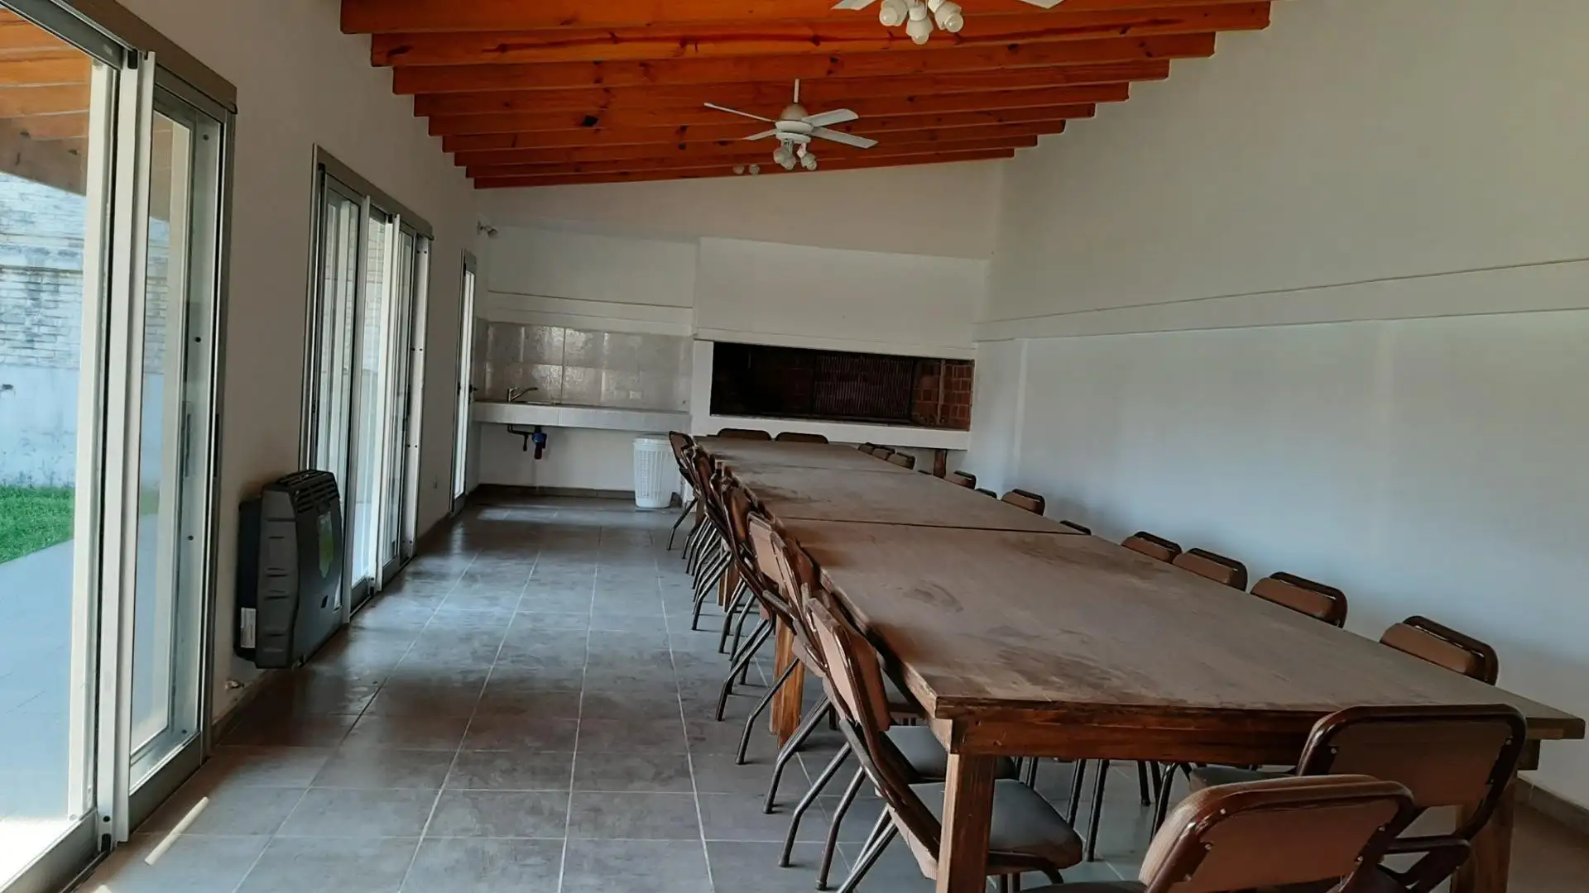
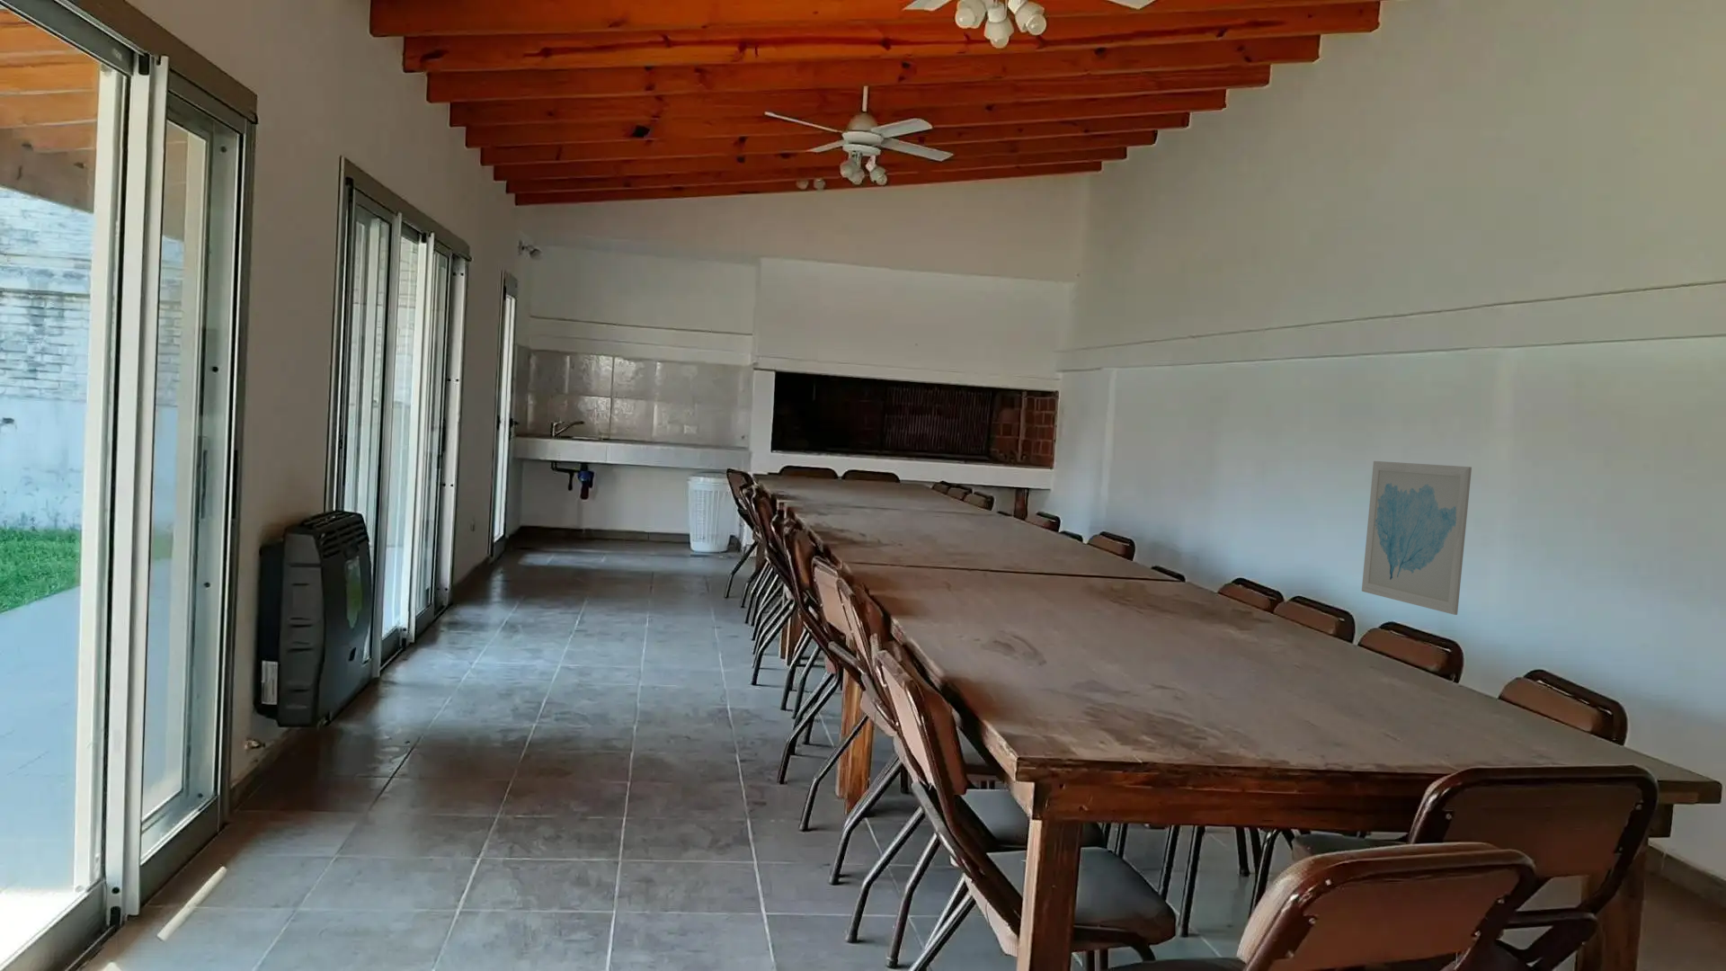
+ wall art [1361,460,1472,615]
